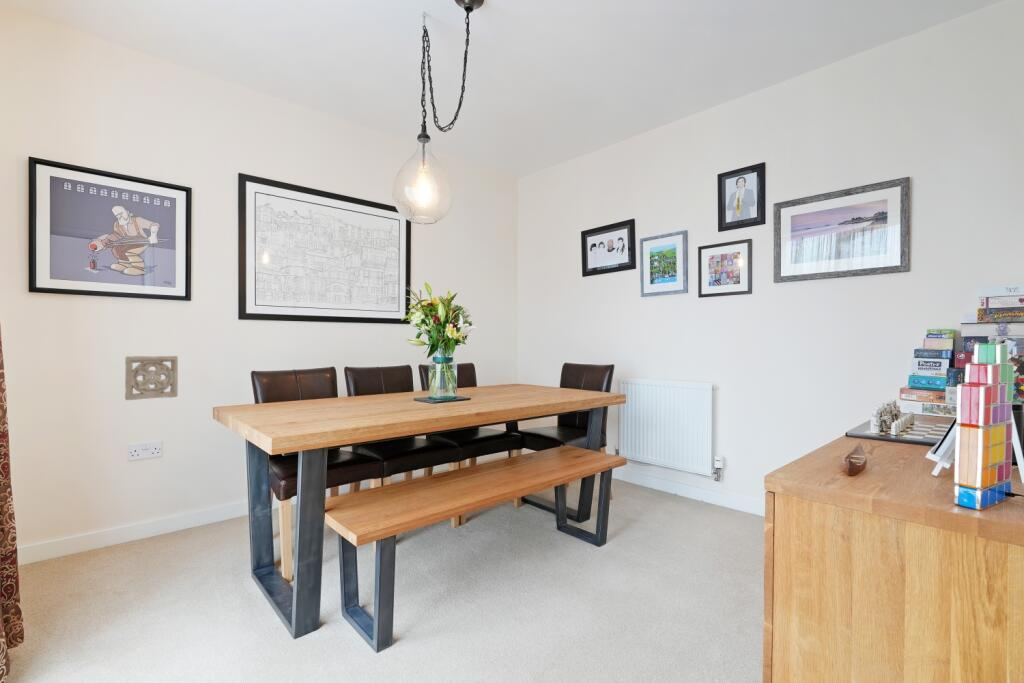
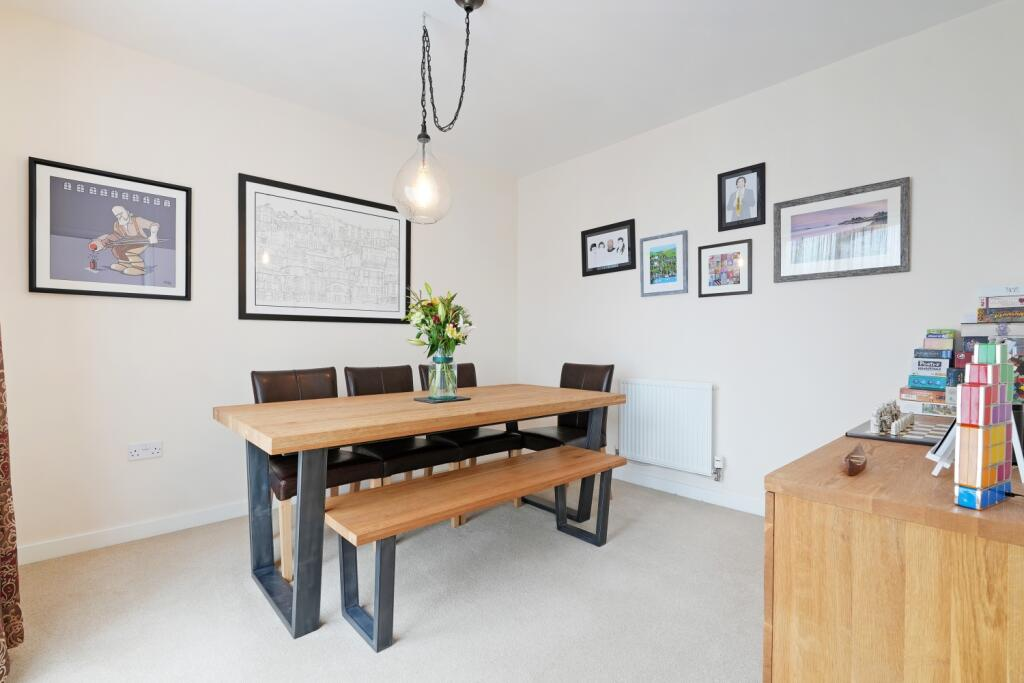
- wall ornament [124,355,179,401]
